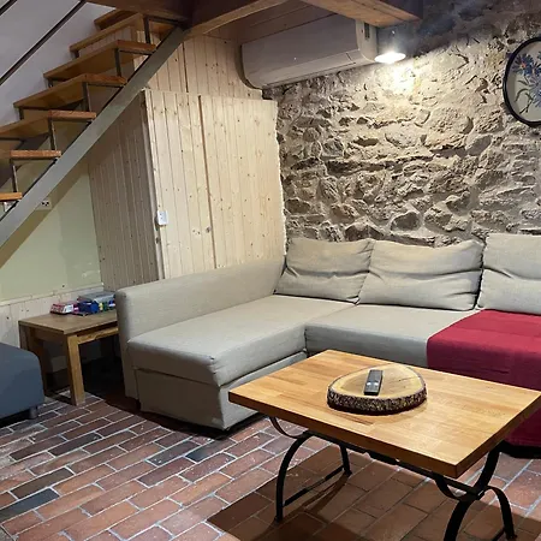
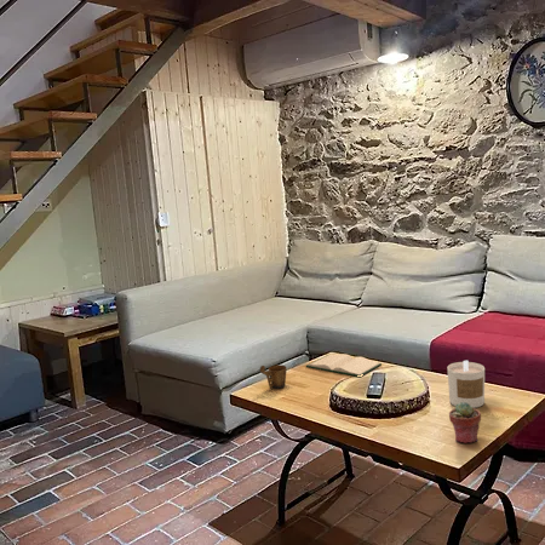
+ candle [447,360,486,409]
+ mug [259,363,287,390]
+ potted succulent [448,402,482,444]
+ hardback book [305,352,383,378]
